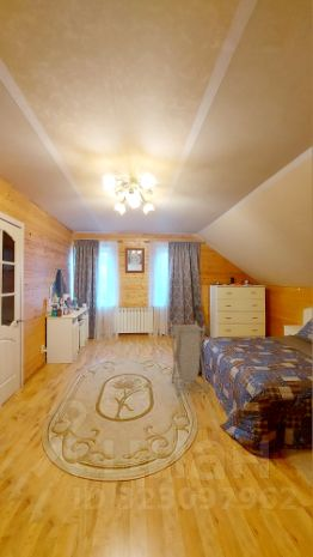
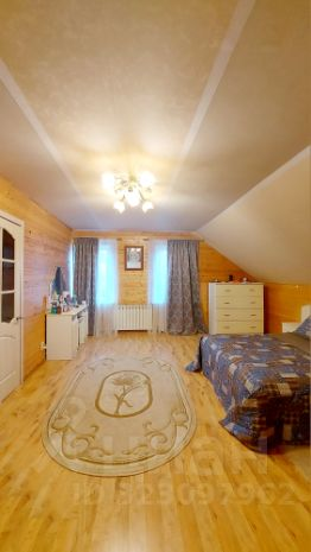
- laundry hamper [167,320,208,396]
